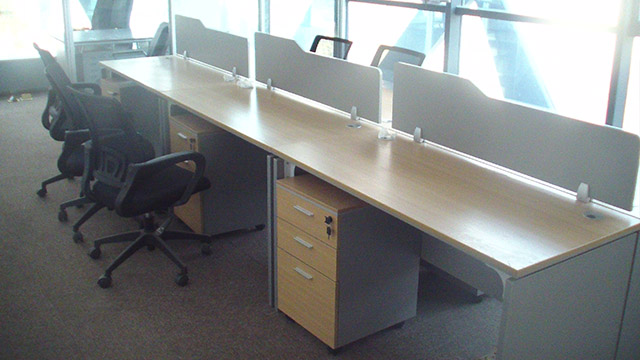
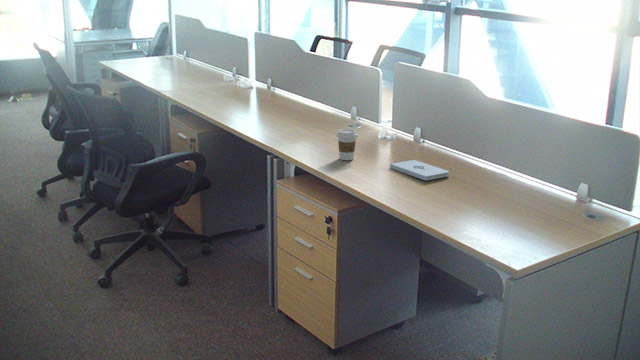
+ notepad [389,159,450,182]
+ coffee cup [336,128,359,161]
